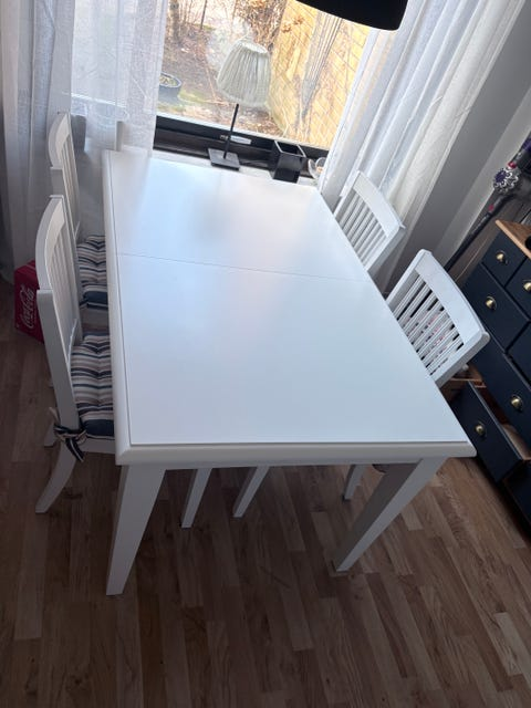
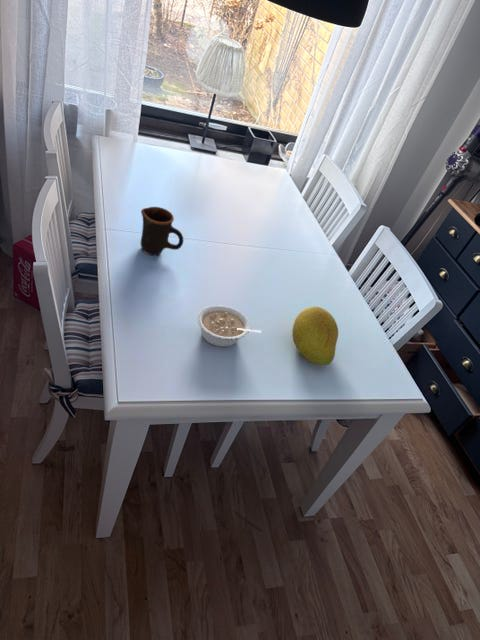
+ mug [140,206,184,256]
+ legume [196,304,262,348]
+ fruit [291,306,339,366]
